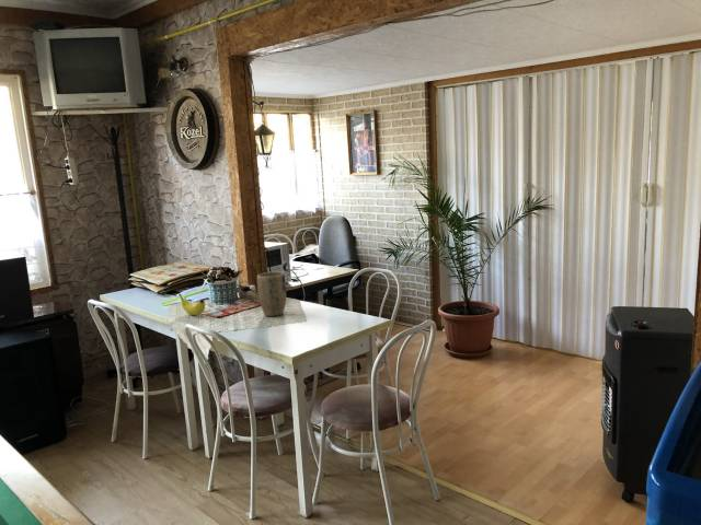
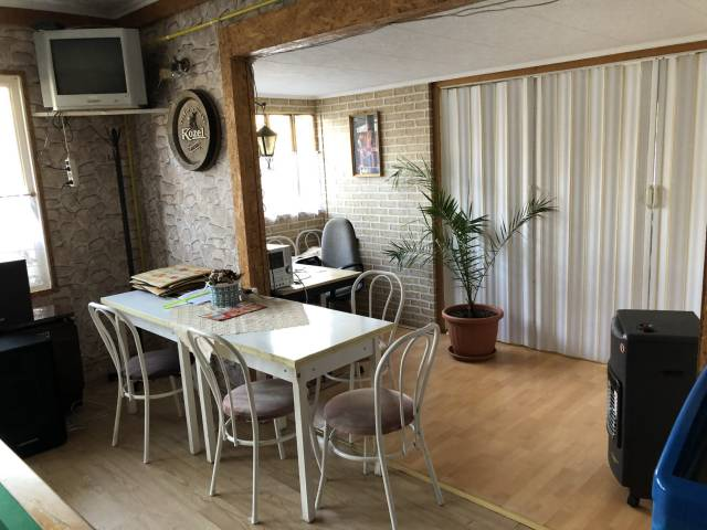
- plant pot [256,271,287,317]
- fruit [177,293,206,316]
